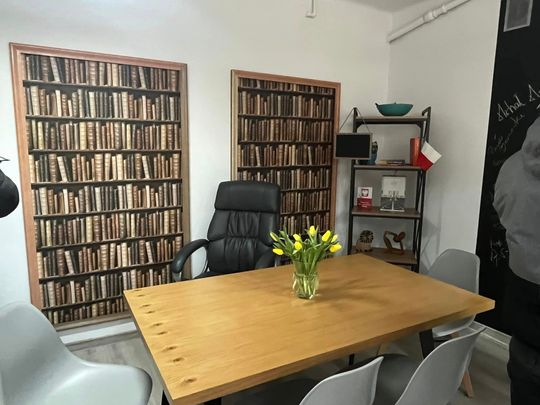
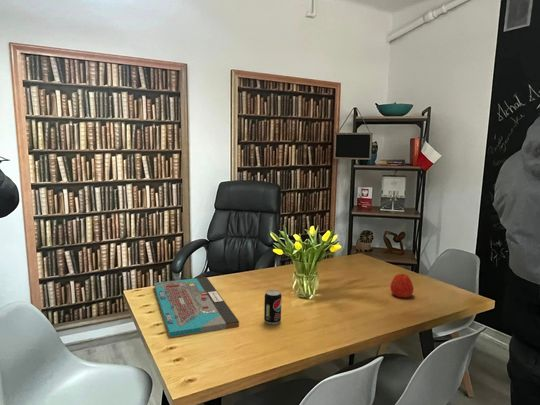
+ apple [389,273,414,299]
+ beverage can [263,289,283,325]
+ board game [153,276,240,339]
